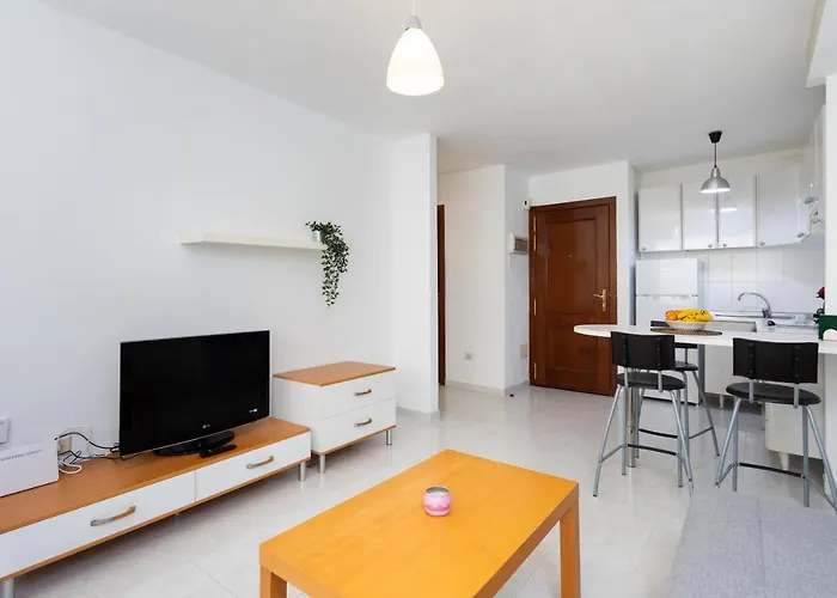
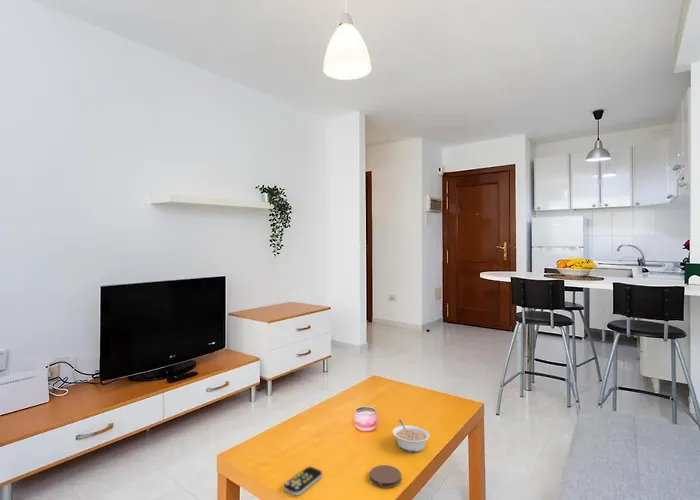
+ legume [392,419,430,453]
+ remote control [283,466,323,496]
+ coaster [369,464,402,489]
